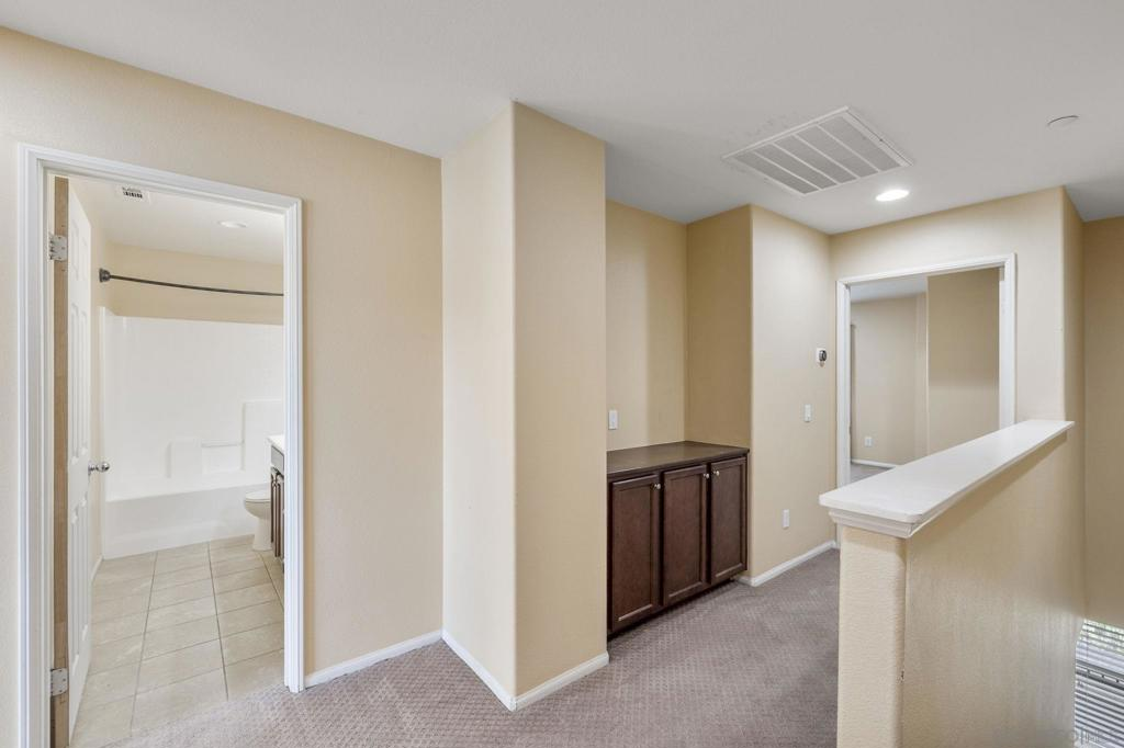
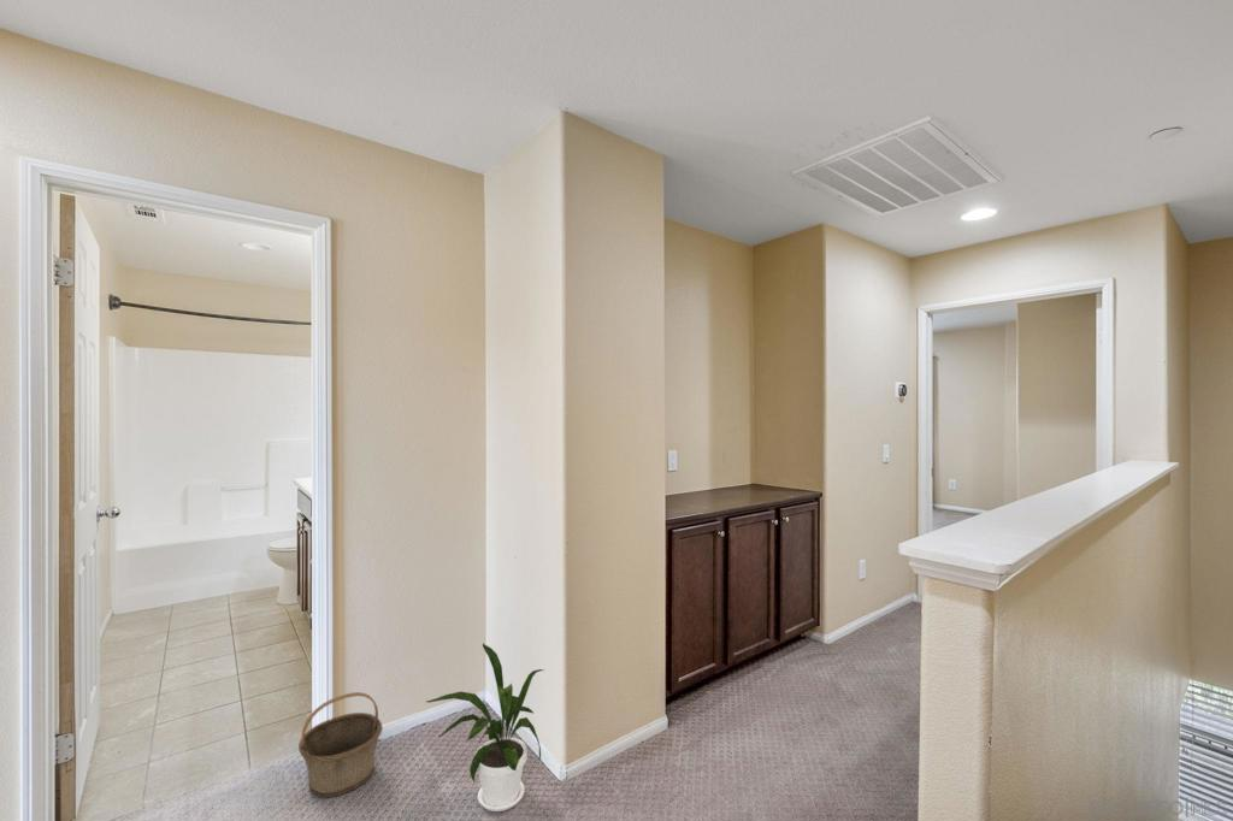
+ house plant [425,642,544,813]
+ basket [297,691,384,798]
